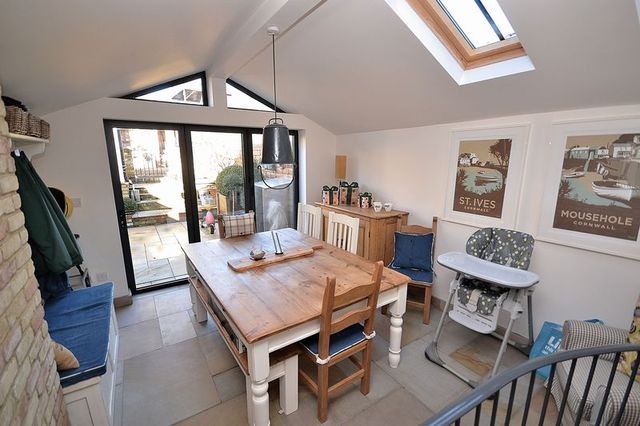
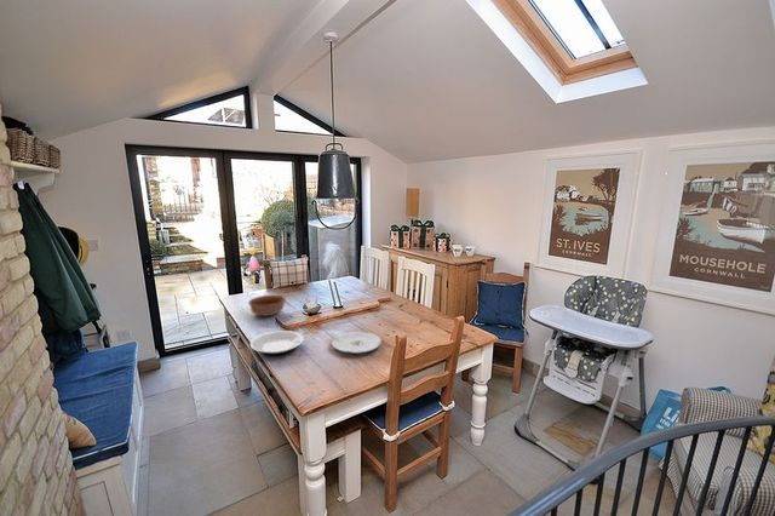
+ plate [249,329,305,356]
+ plate [331,331,383,355]
+ bowl [247,294,287,317]
